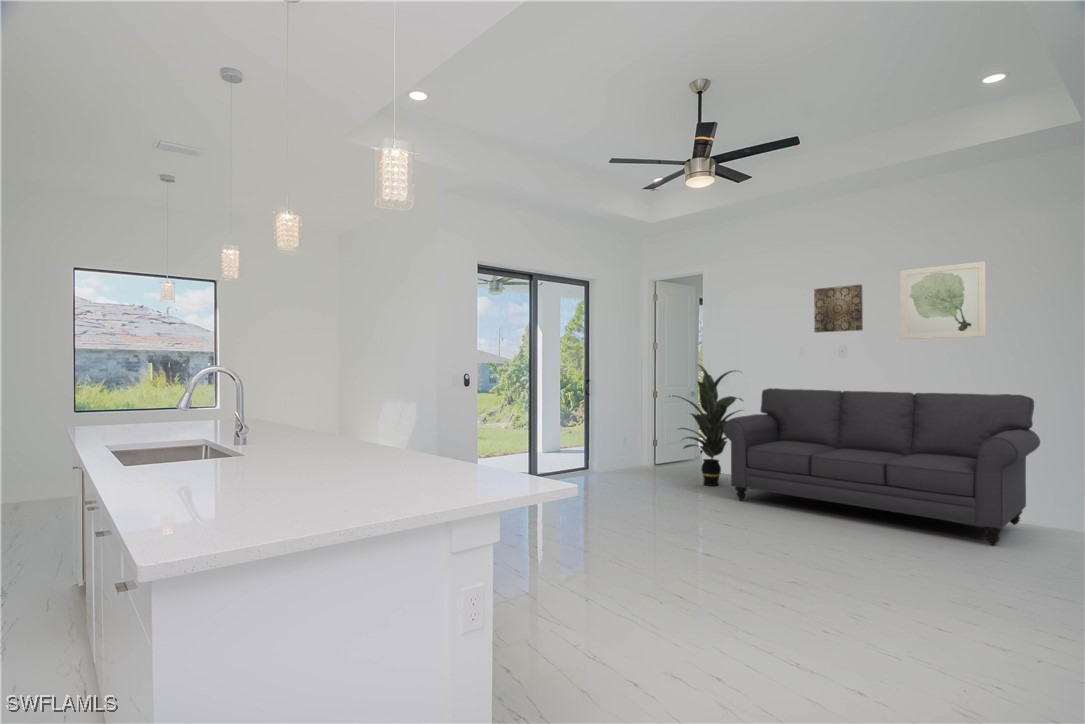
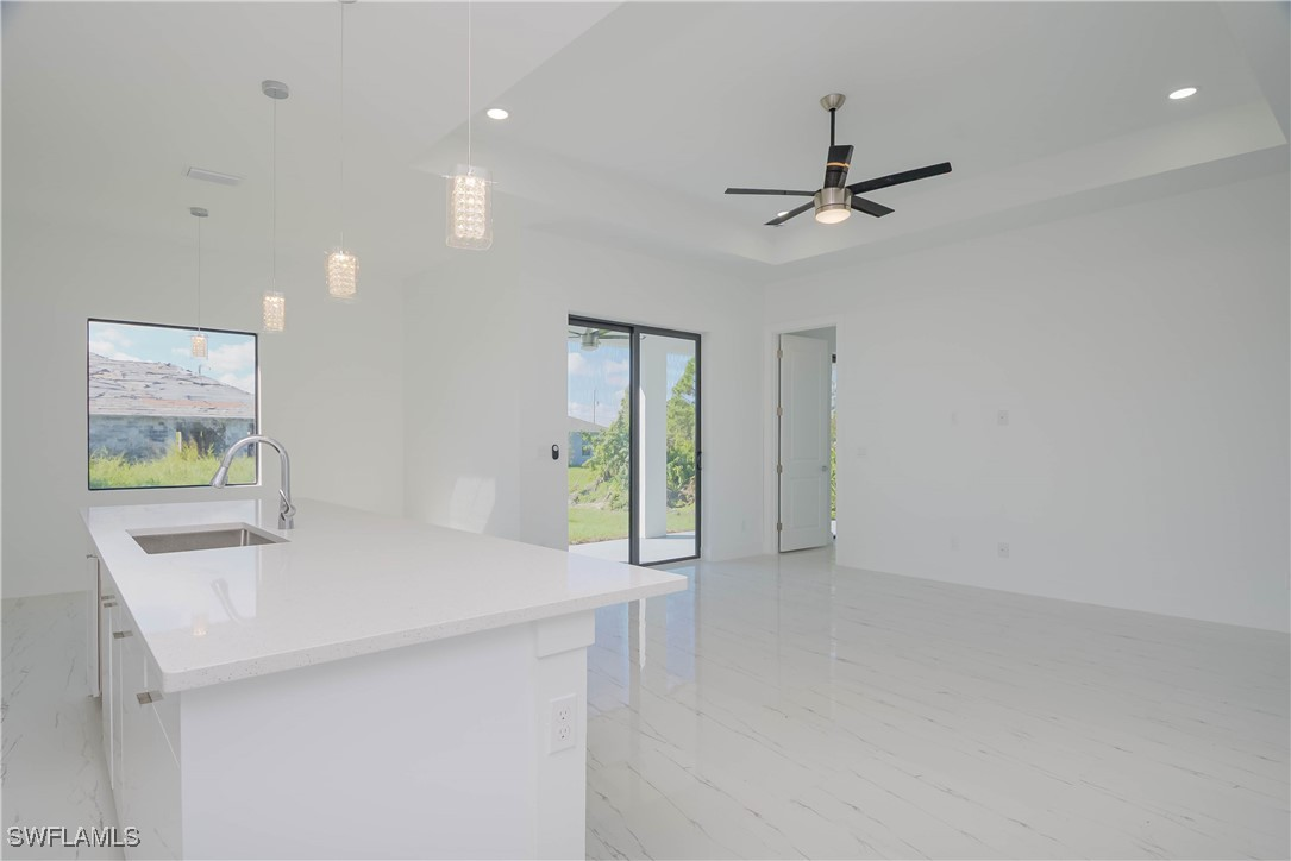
- wall art [813,284,864,333]
- sofa [723,387,1041,546]
- indoor plant [666,363,744,487]
- wall art [899,260,987,340]
